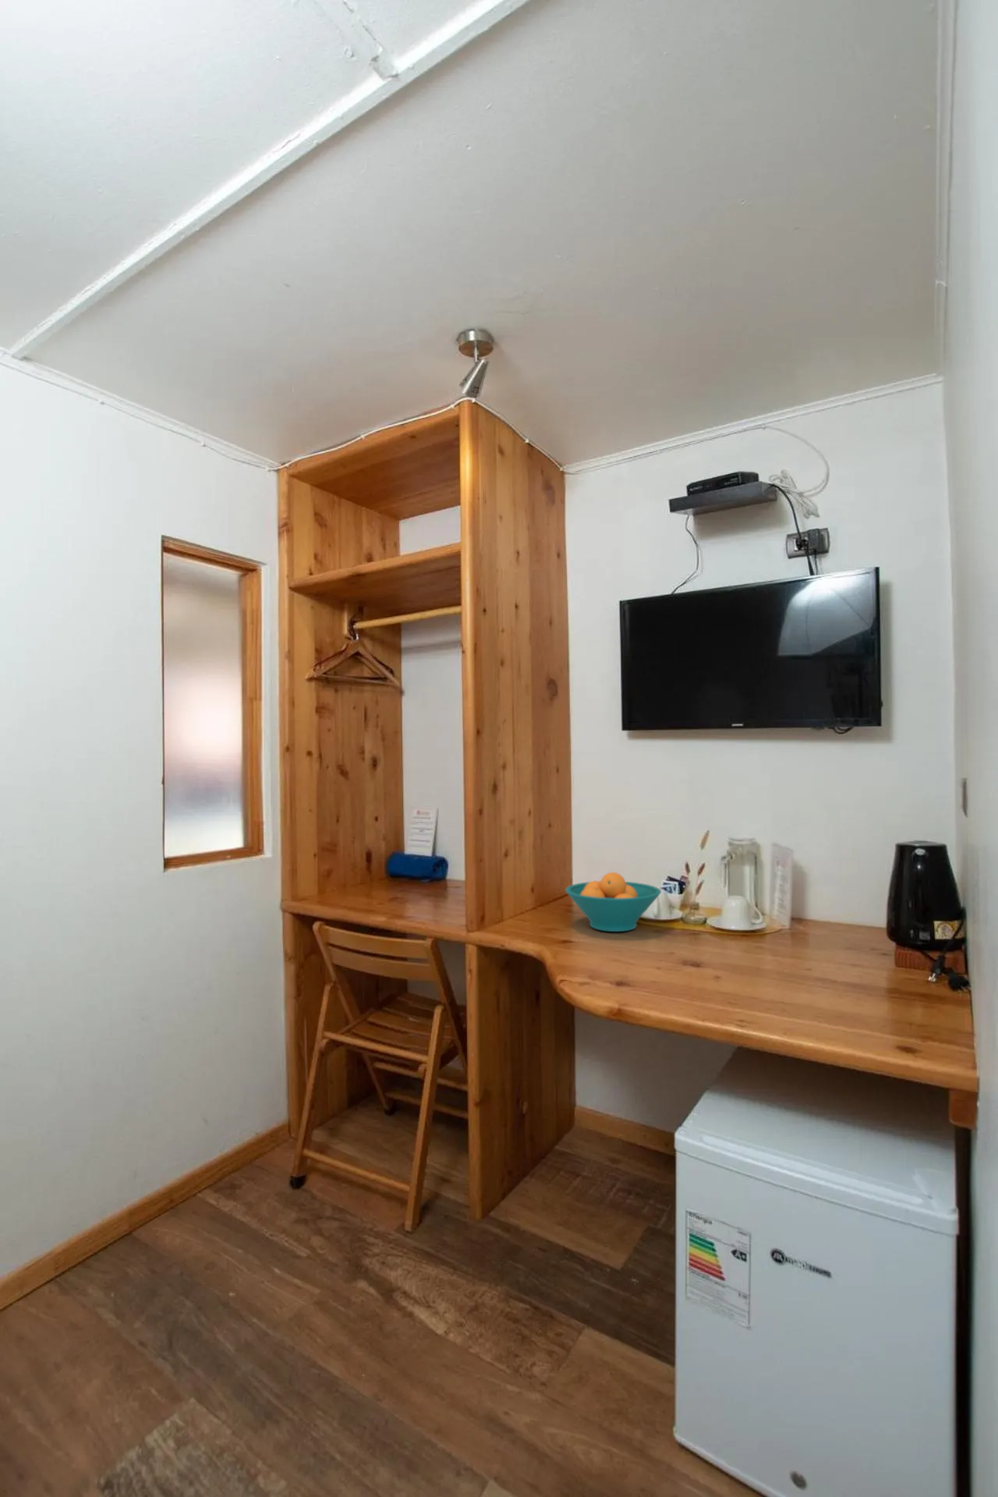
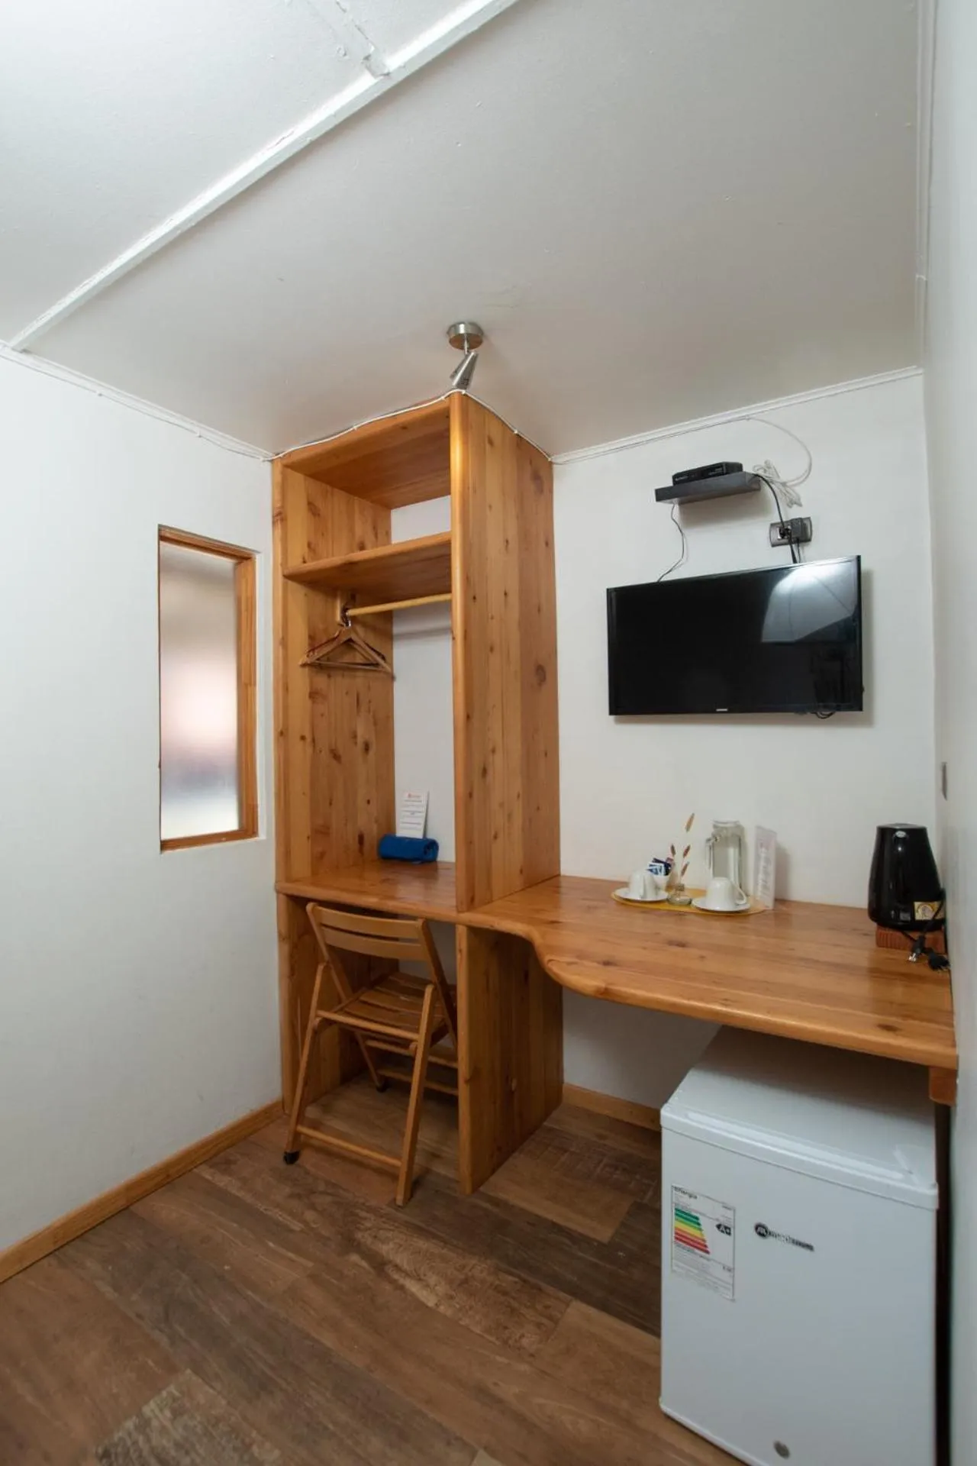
- fruit bowl [565,872,662,932]
